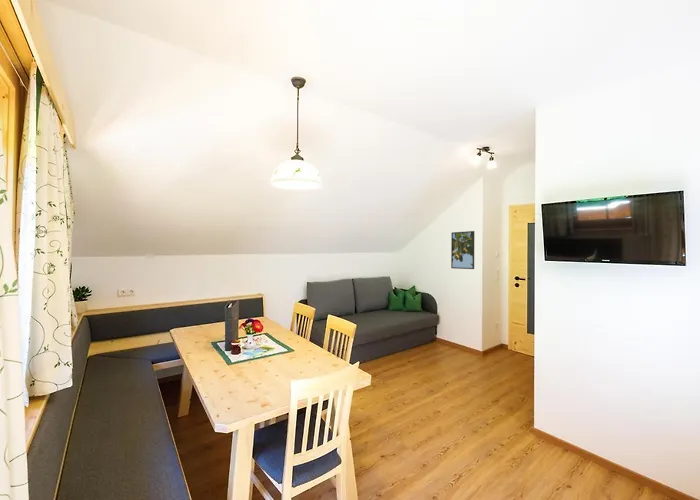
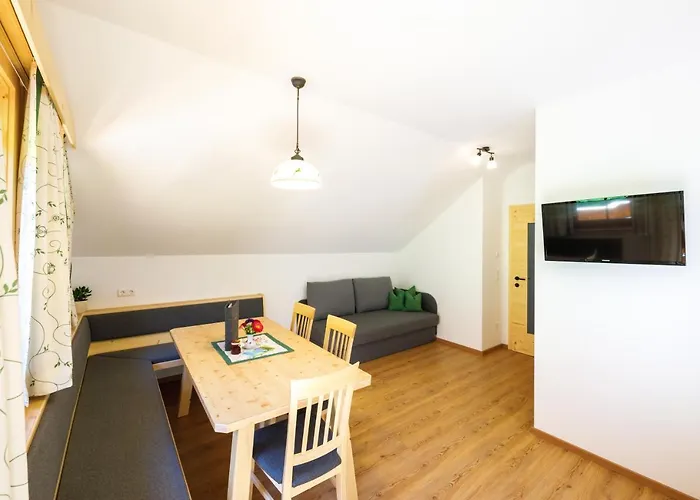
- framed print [450,230,475,270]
